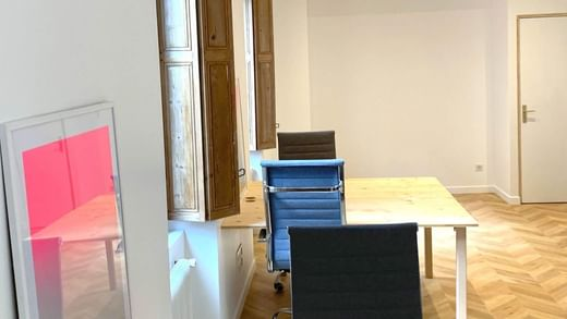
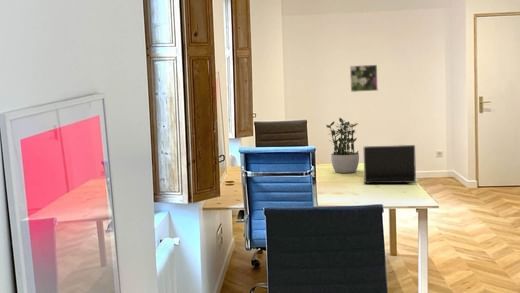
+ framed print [349,64,379,93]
+ laptop [363,144,419,185]
+ potted plant [325,117,360,174]
